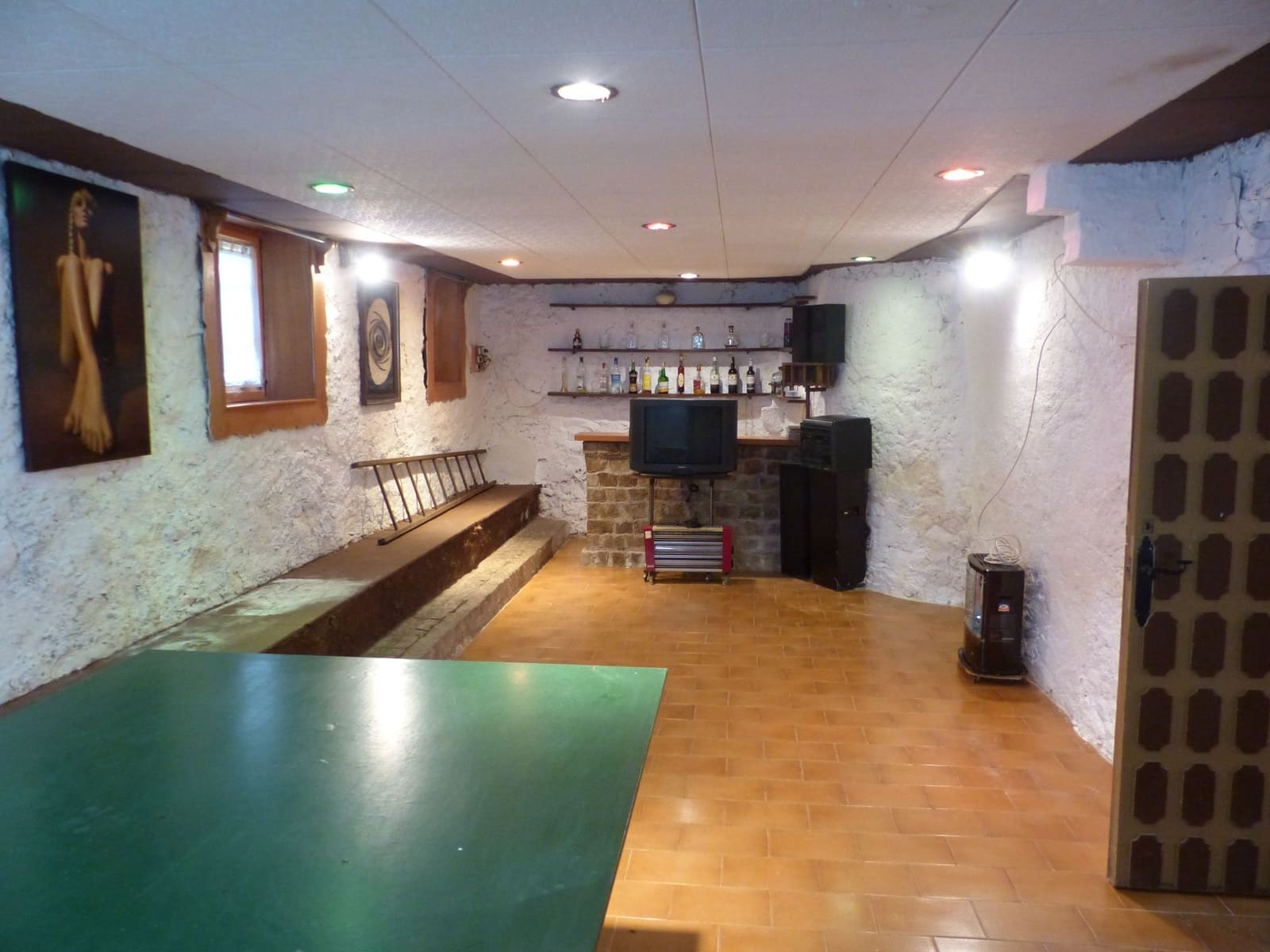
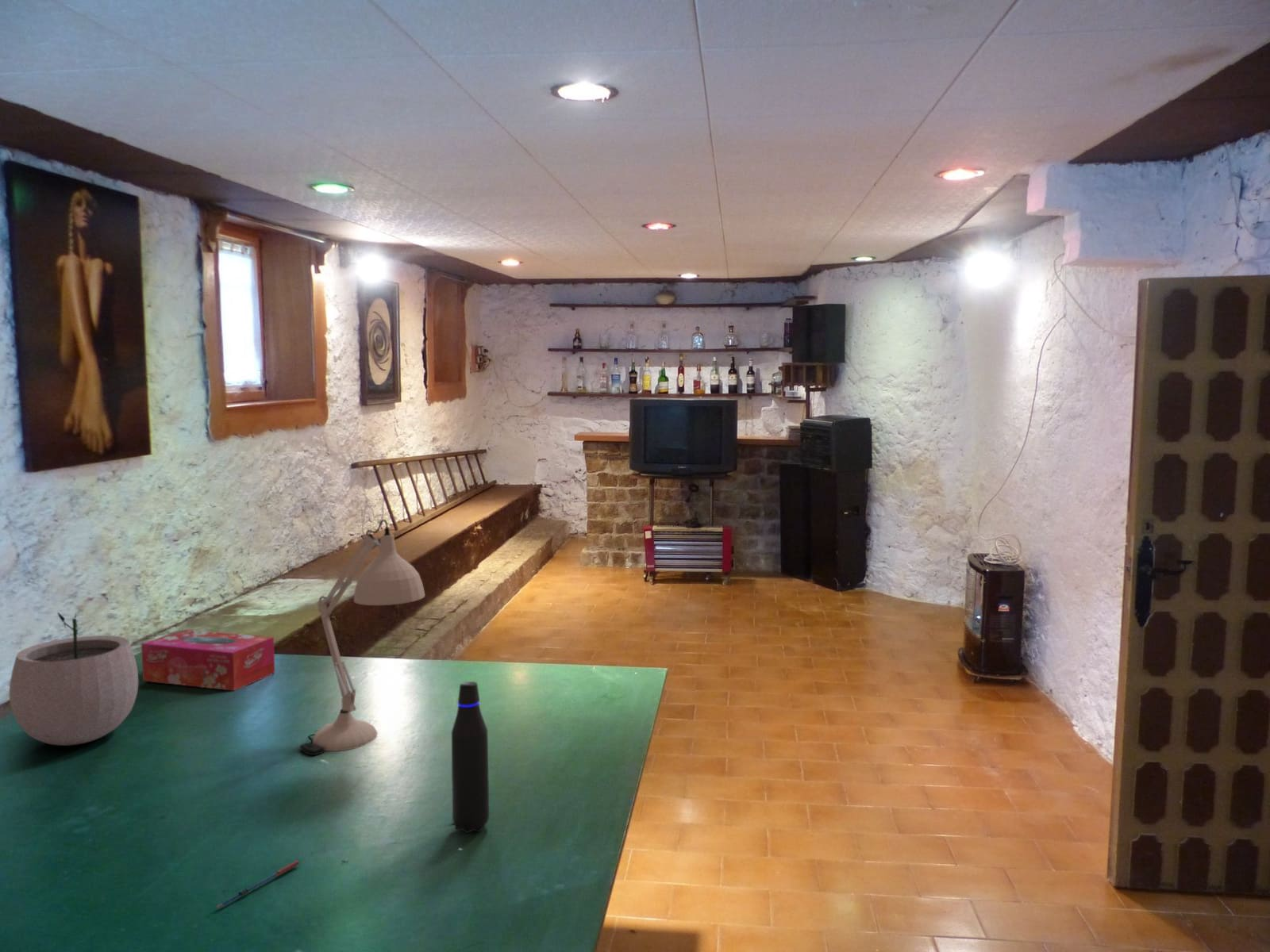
+ tissue box [140,628,275,692]
+ plant pot [9,607,139,747]
+ water bottle [451,681,490,834]
+ desk lamp [299,519,425,757]
+ pen [215,860,300,909]
